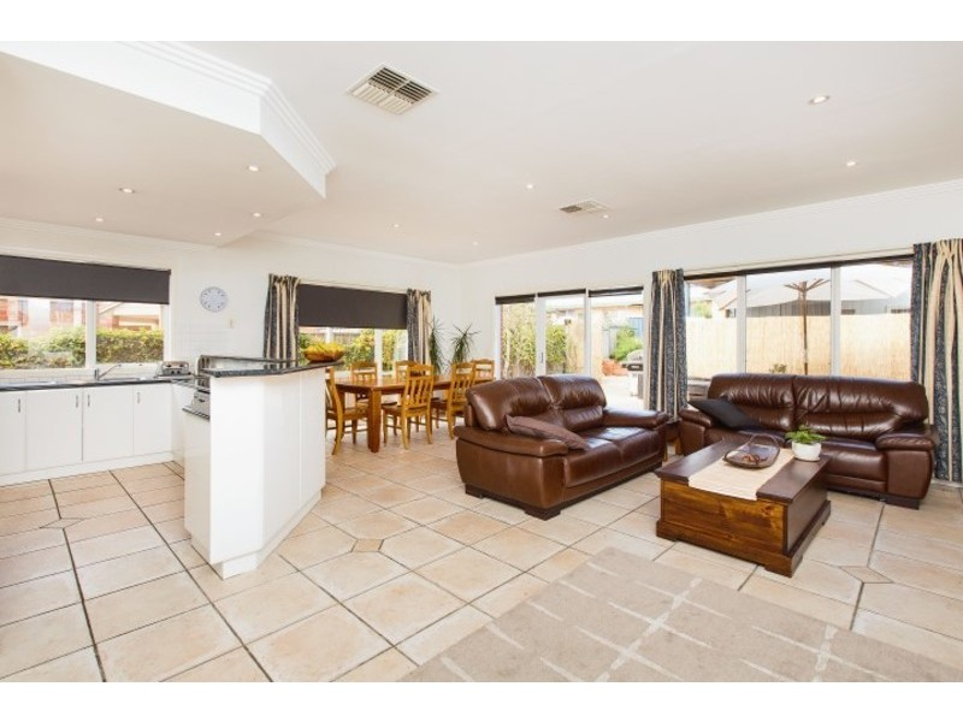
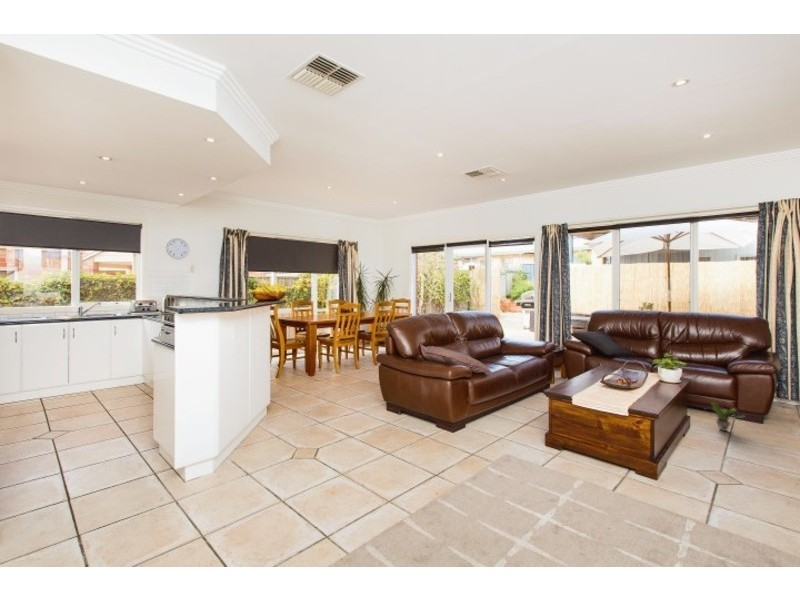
+ potted plant [709,401,745,432]
